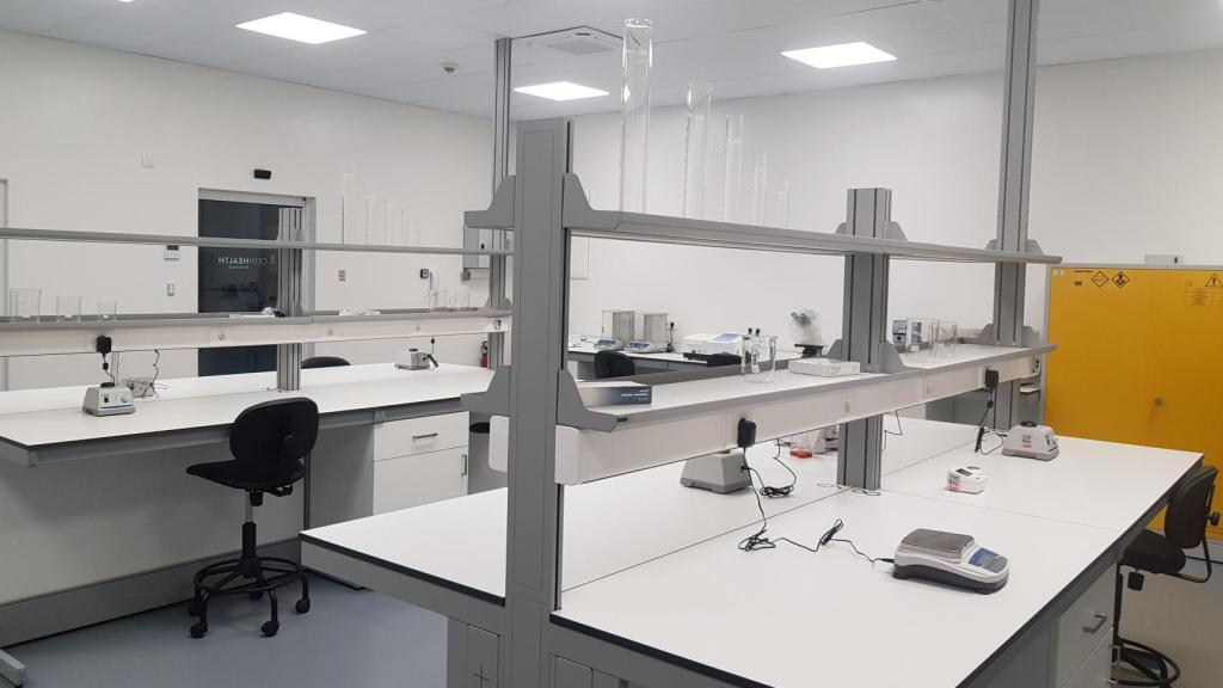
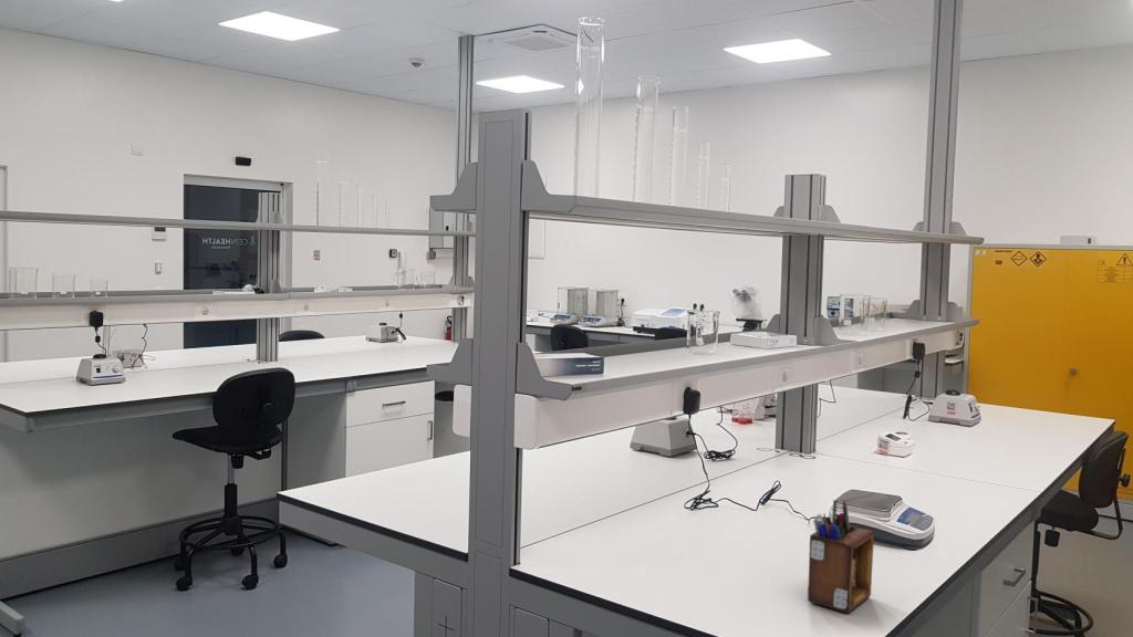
+ desk organizer [807,499,875,614]
